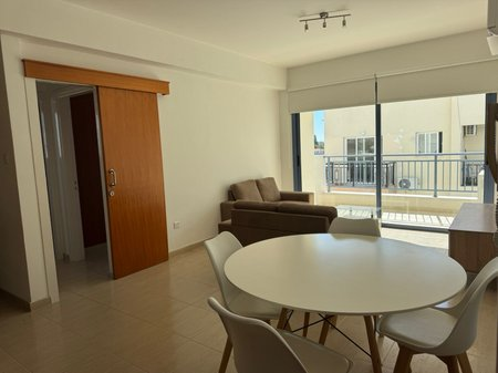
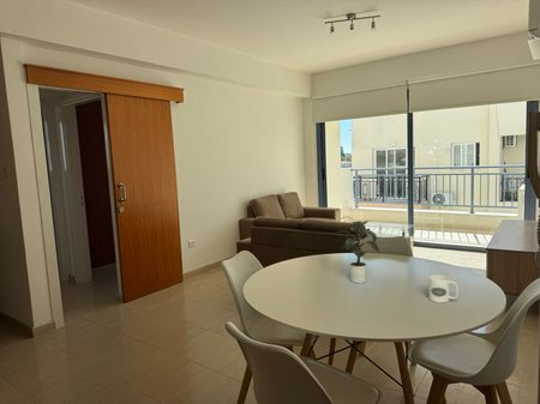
+ potted plant [335,216,380,284]
+ mug [427,275,460,303]
